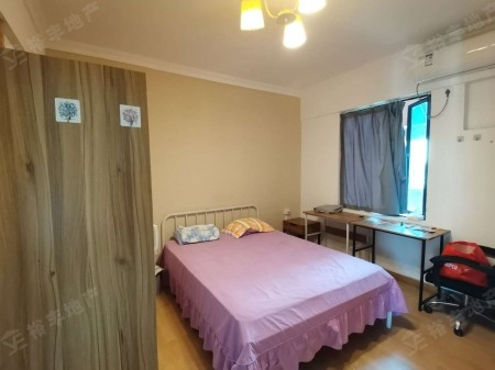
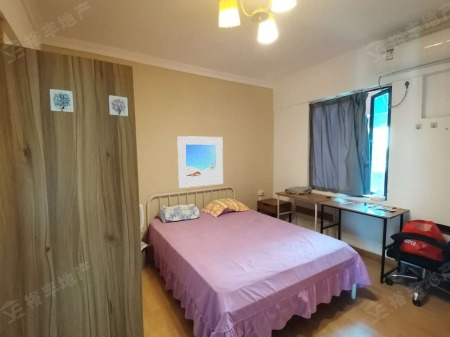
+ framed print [176,135,224,189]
